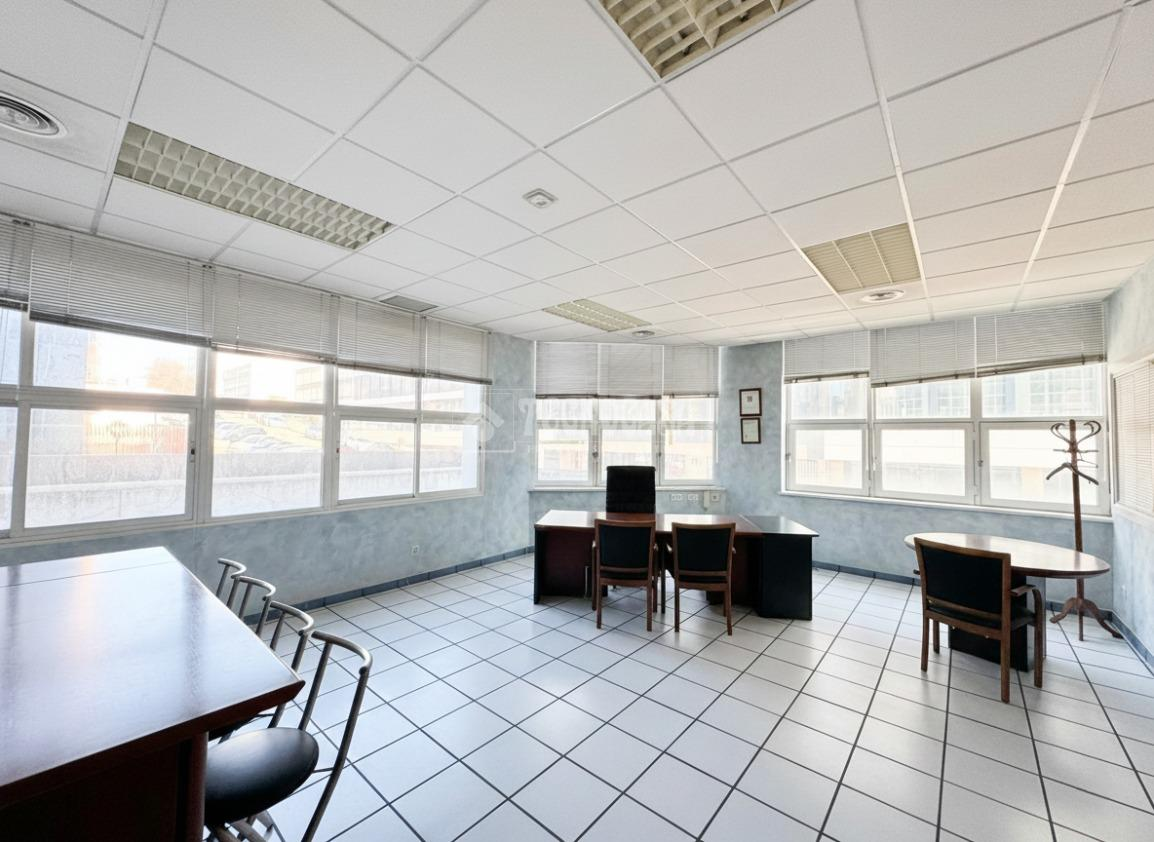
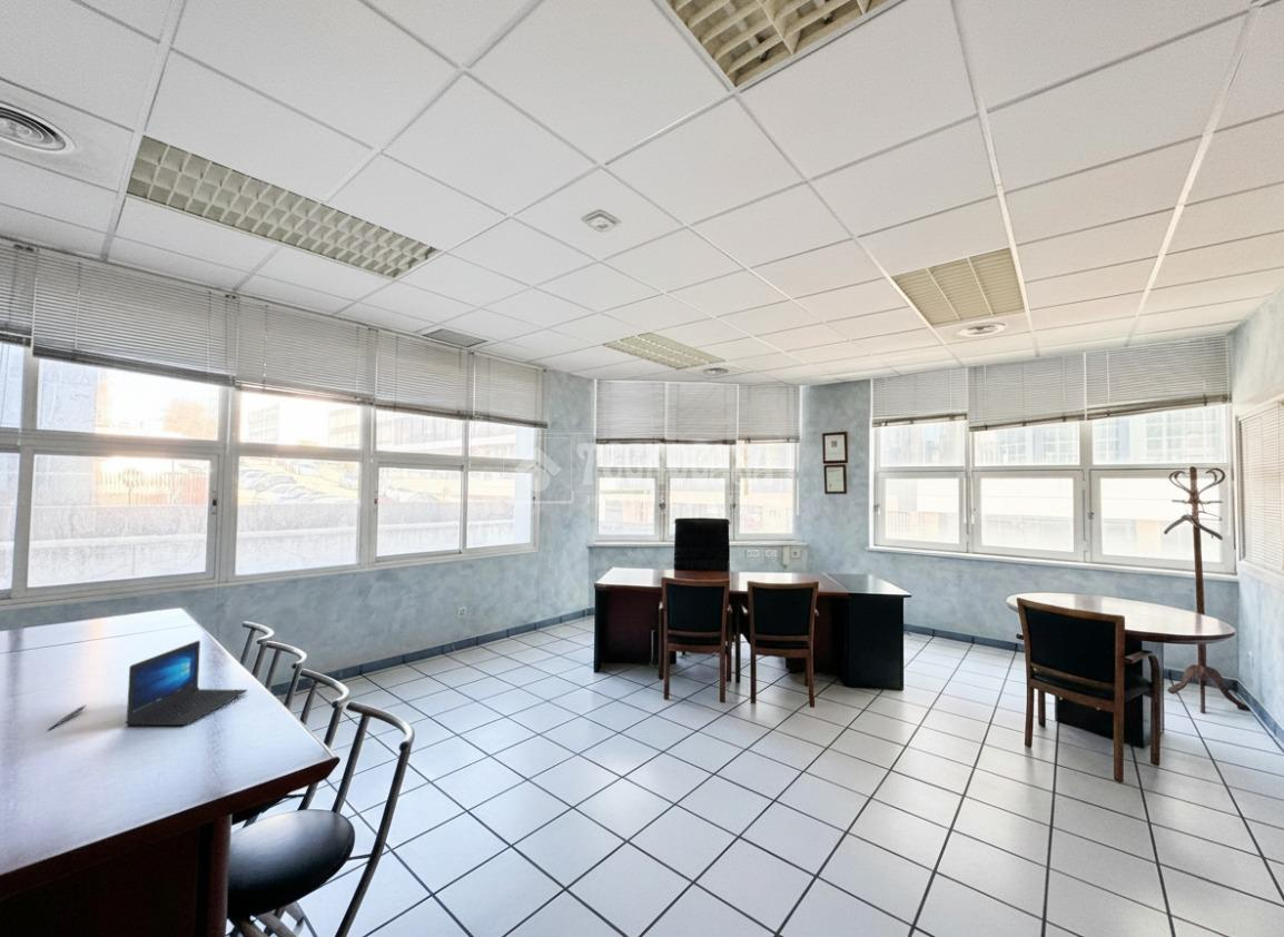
+ laptop [125,640,248,727]
+ pen [47,704,88,731]
